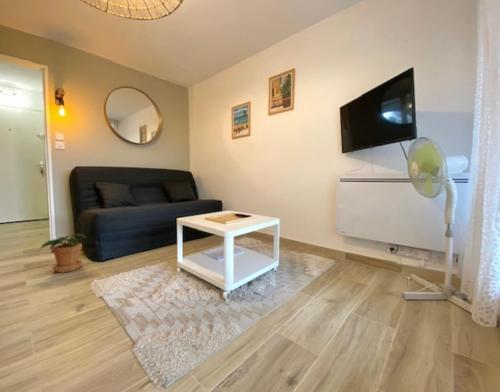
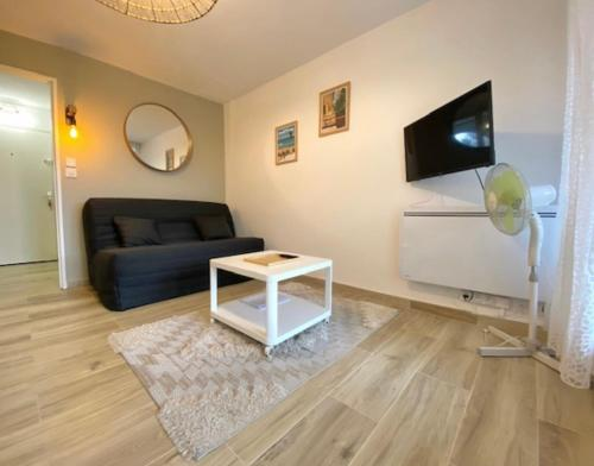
- potted plant [38,233,87,274]
